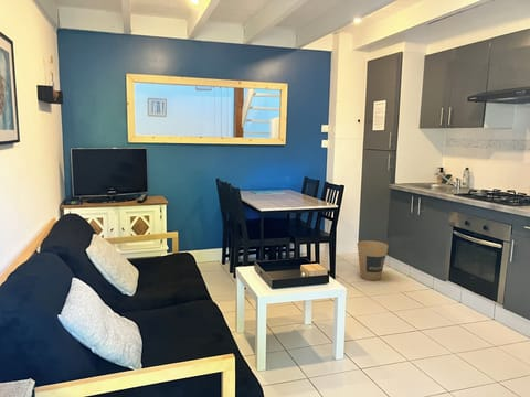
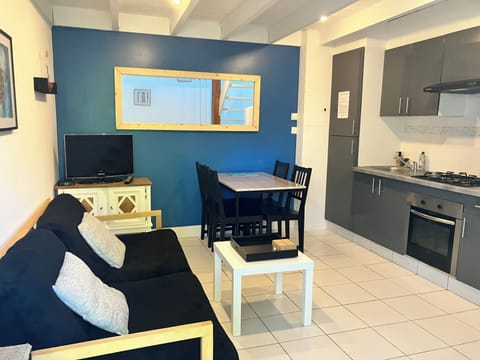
- trash can [357,239,389,281]
